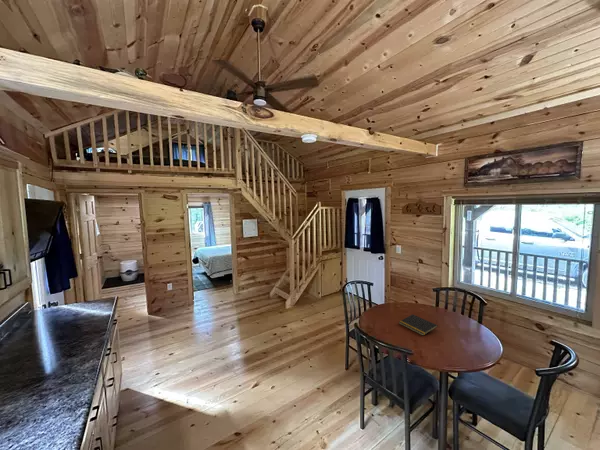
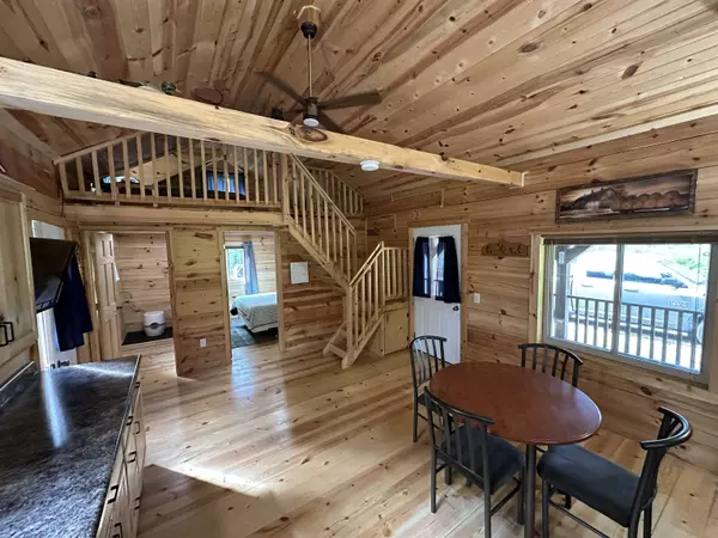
- notepad [398,313,439,336]
